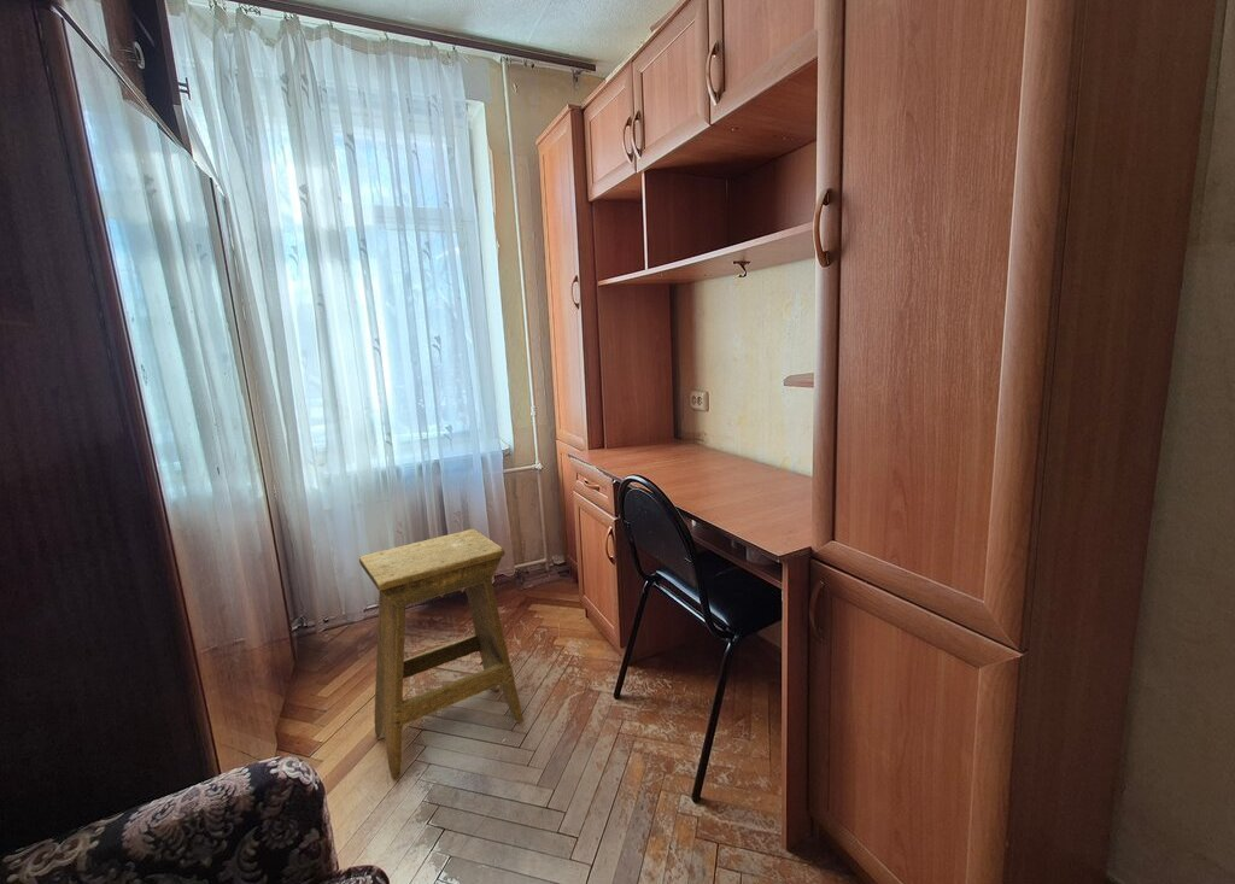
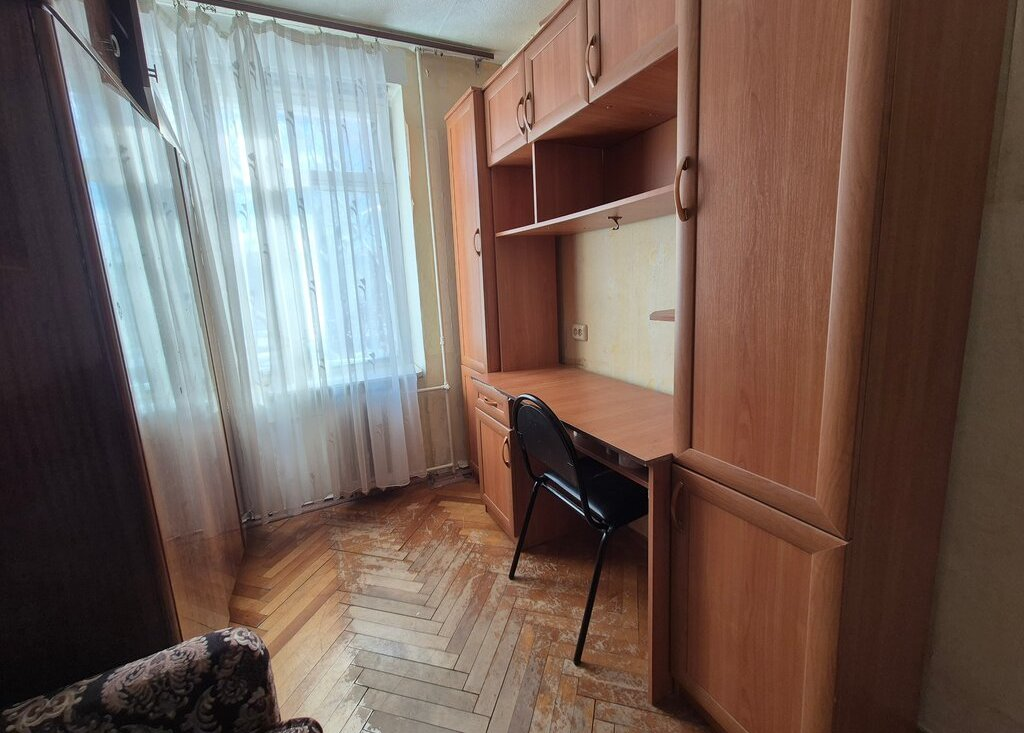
- stool [358,528,525,780]
